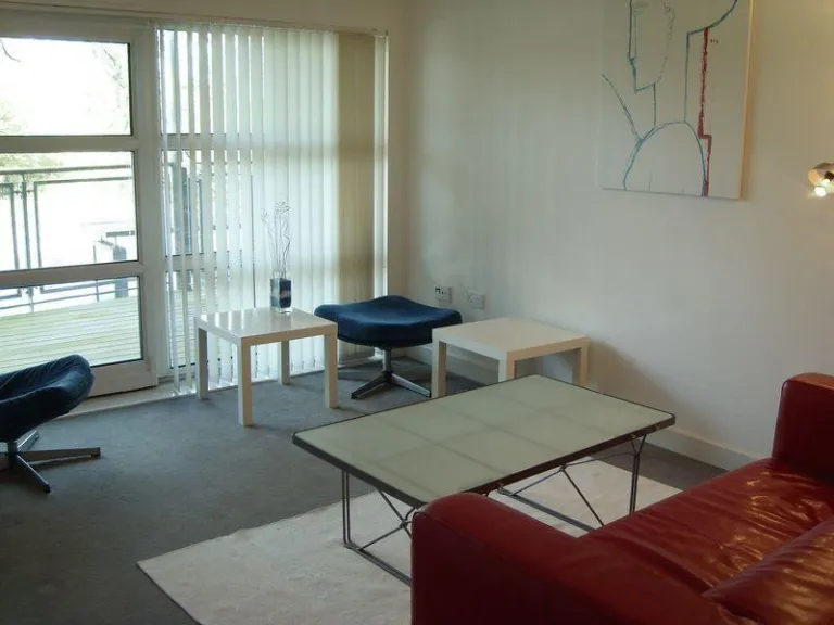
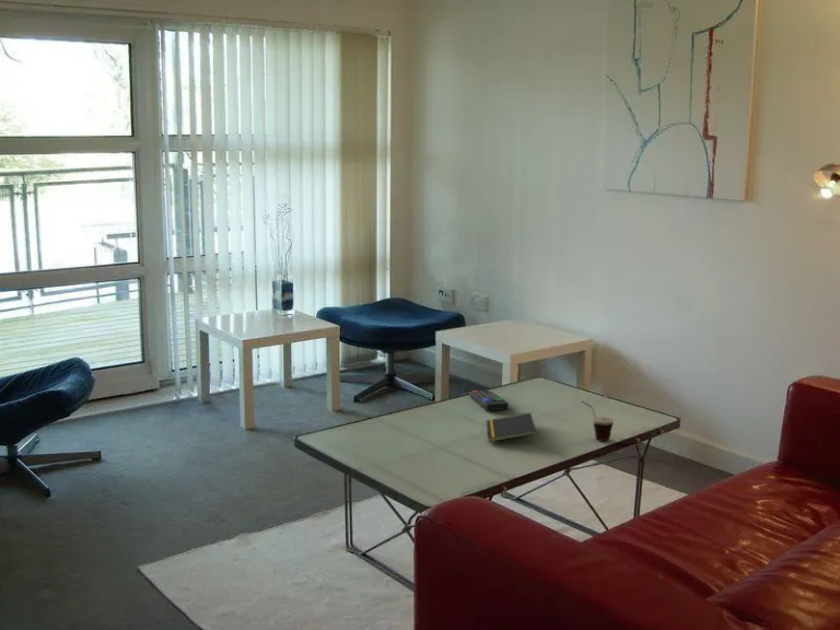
+ remote control [468,389,510,411]
+ notepad [486,411,537,443]
+ cup [581,400,615,442]
